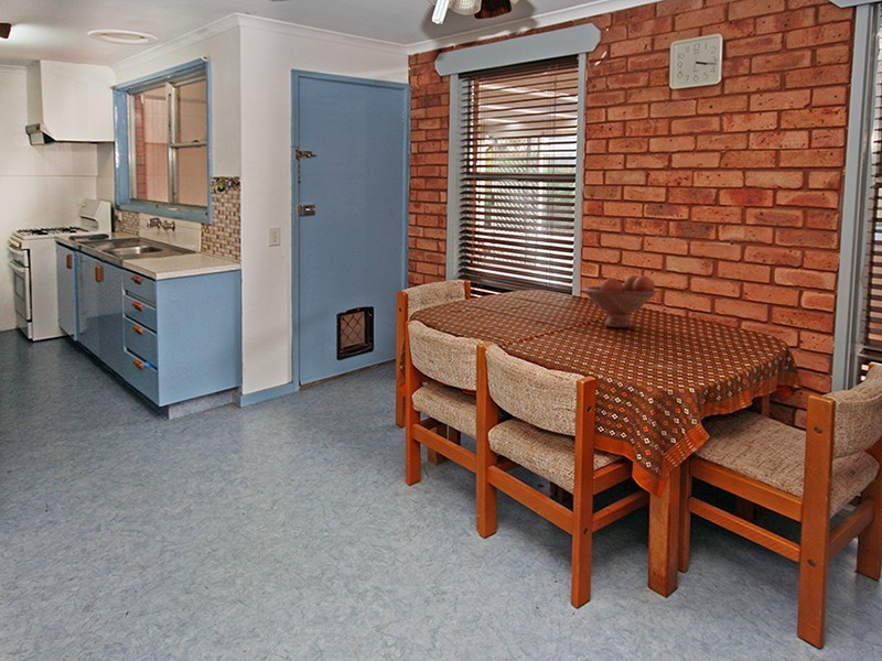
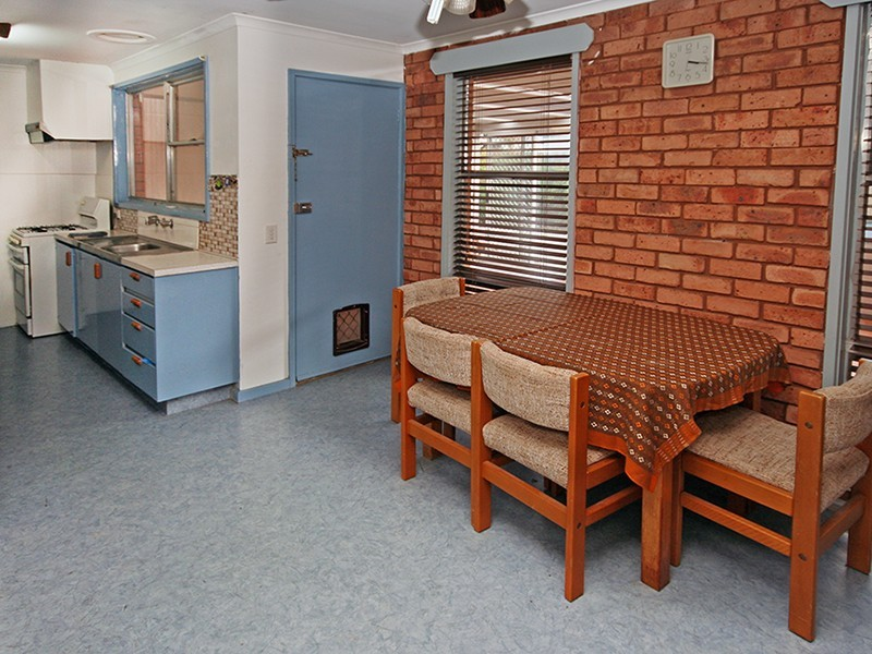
- fruit bowl [583,274,657,328]
